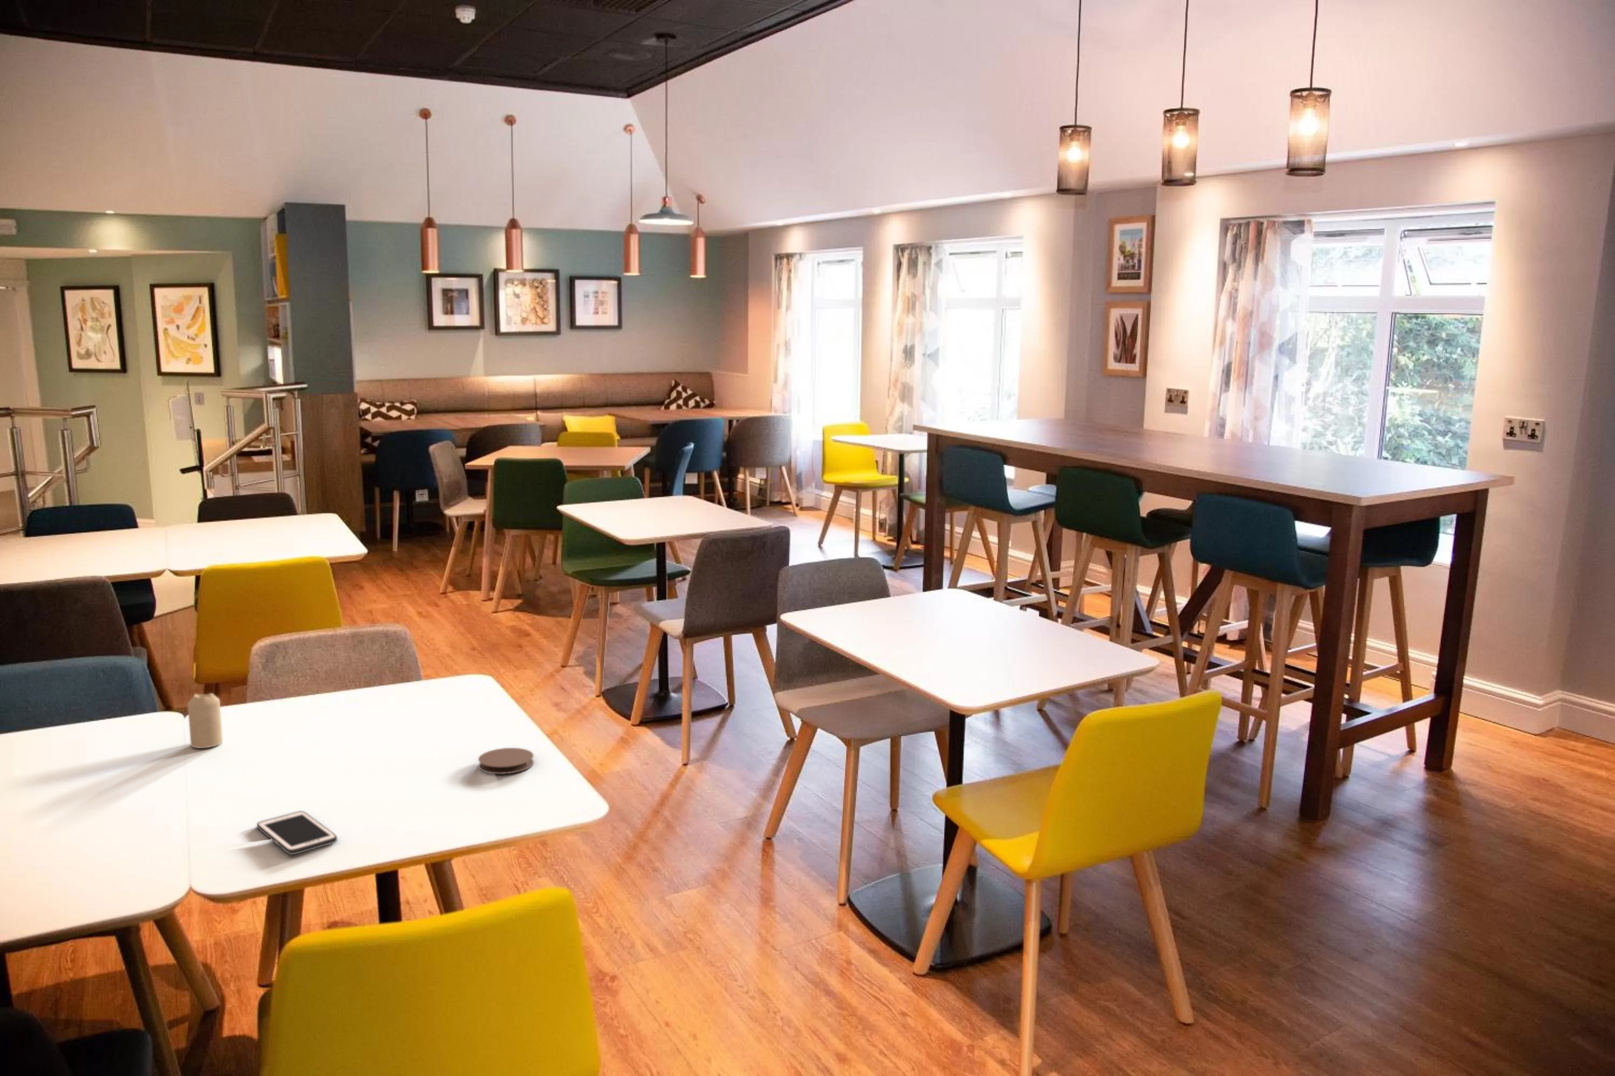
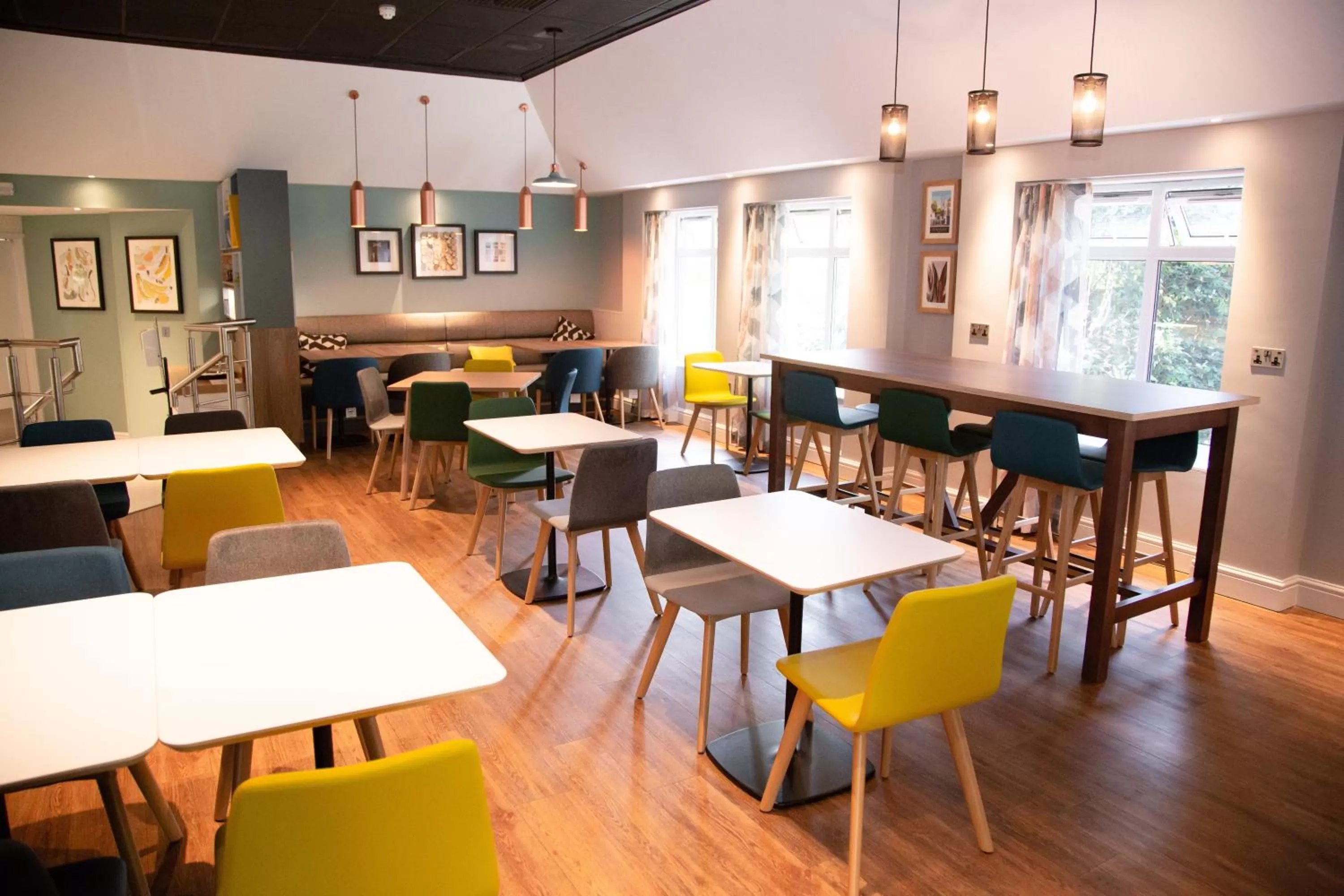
- candle [186,693,222,749]
- coaster [477,747,535,775]
- cell phone [256,811,338,855]
